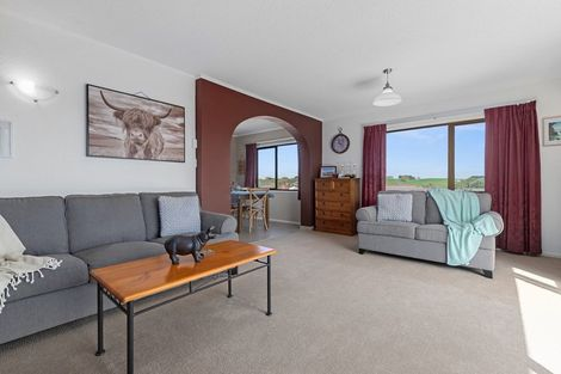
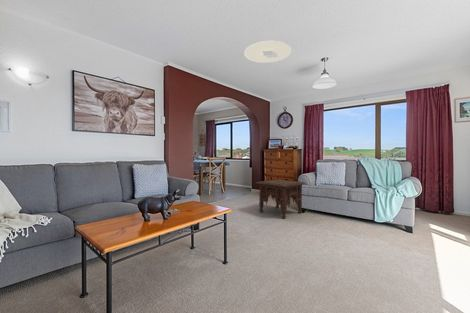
+ ceiling light [243,40,292,64]
+ side table [255,179,307,219]
